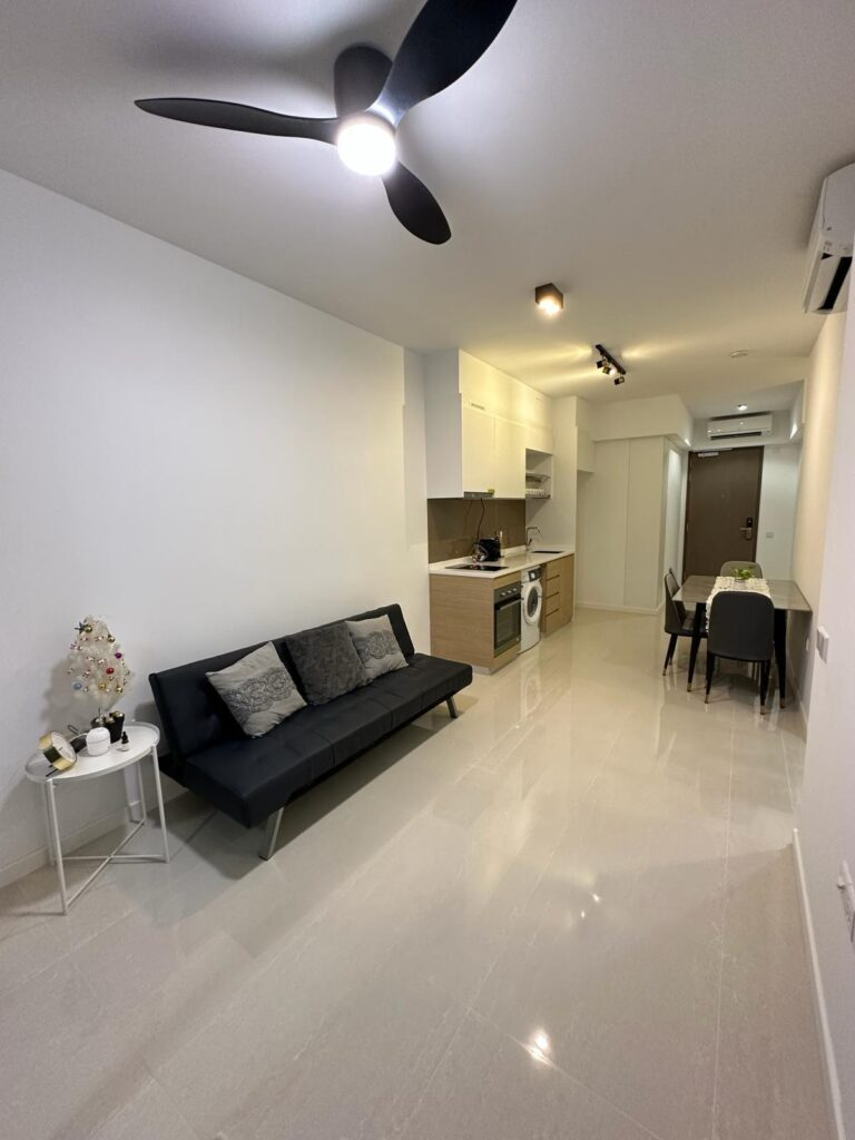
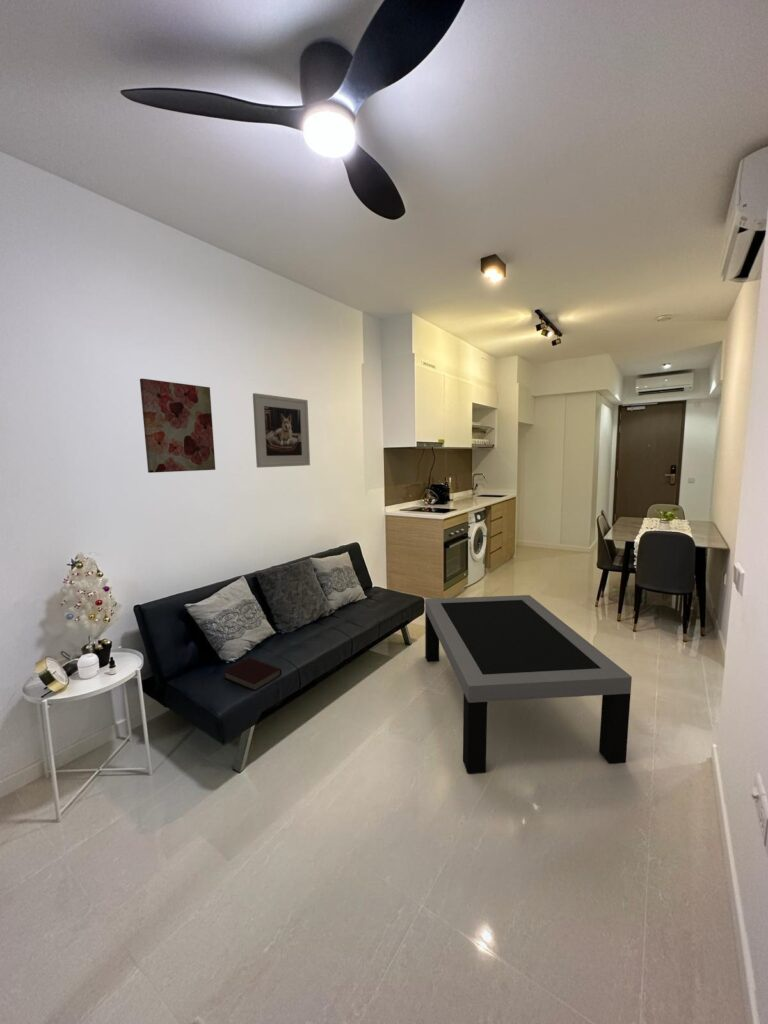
+ wall art [139,378,216,474]
+ coffee table [424,594,633,774]
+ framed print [252,392,311,469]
+ book [223,657,282,692]
